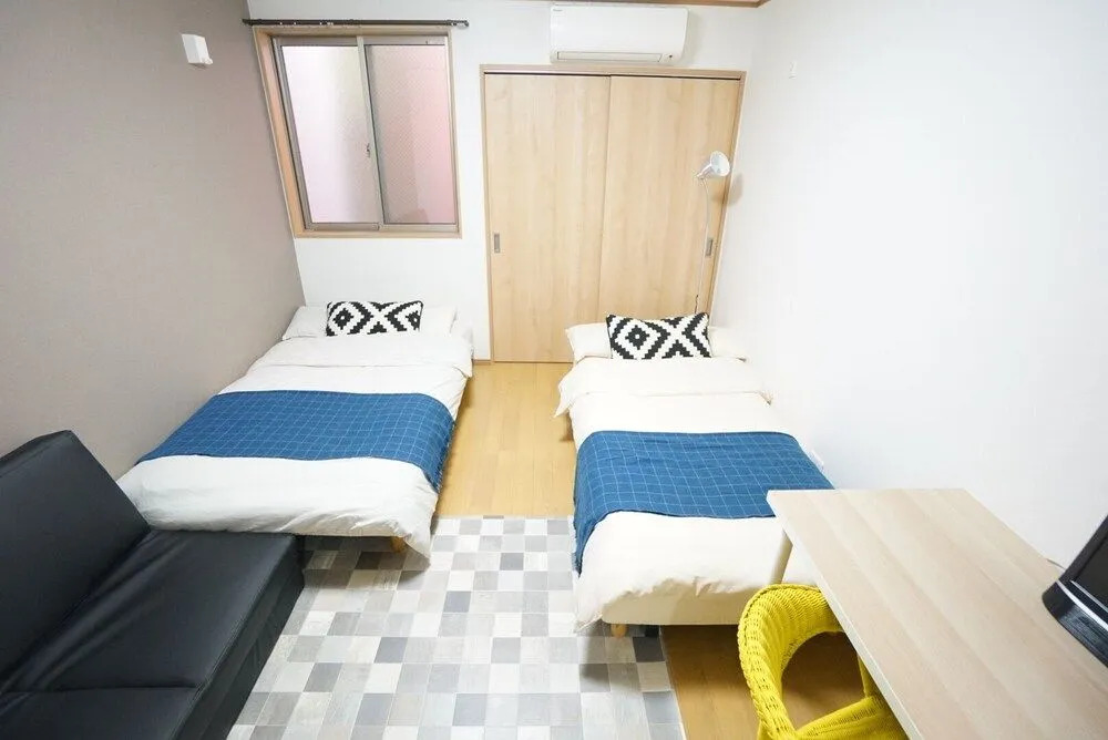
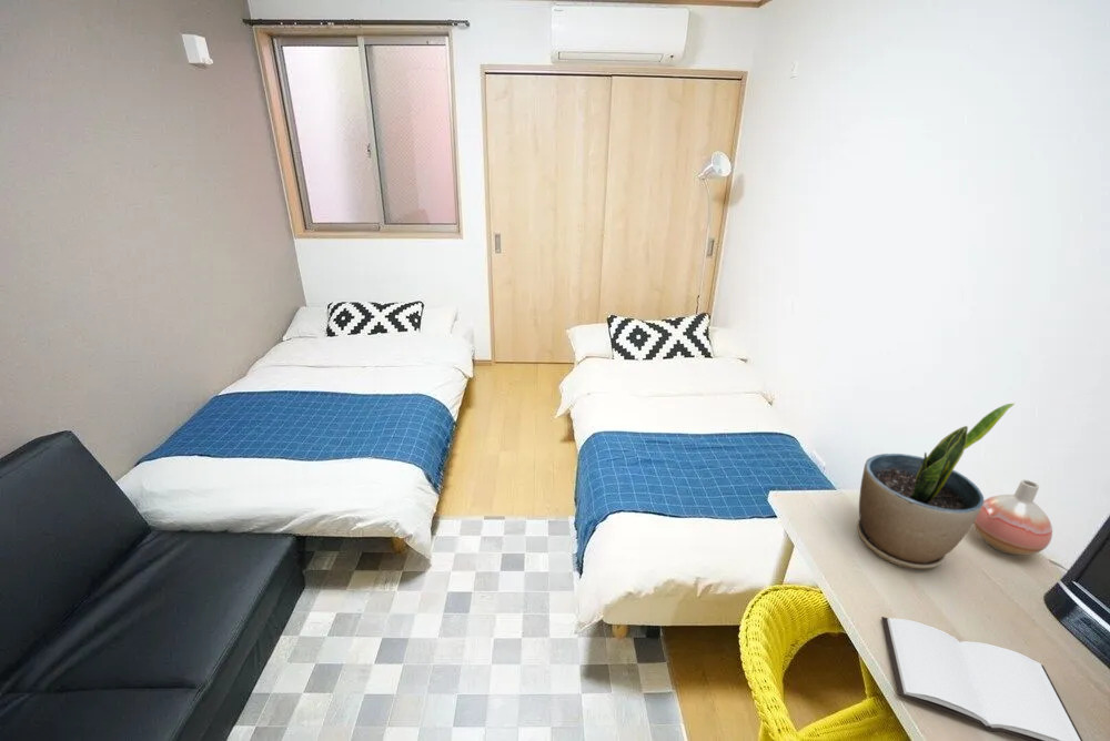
+ book [881,616,1083,741]
+ vase [972,479,1053,556]
+ potted plant [856,403,1016,570]
